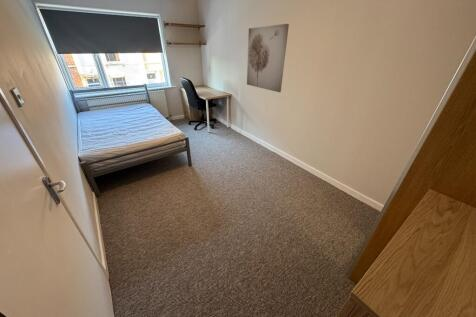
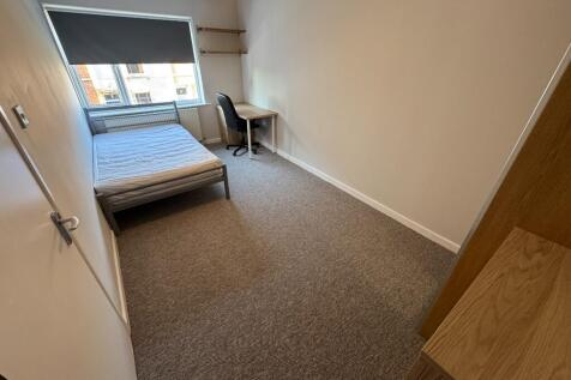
- wall art [246,23,290,93]
